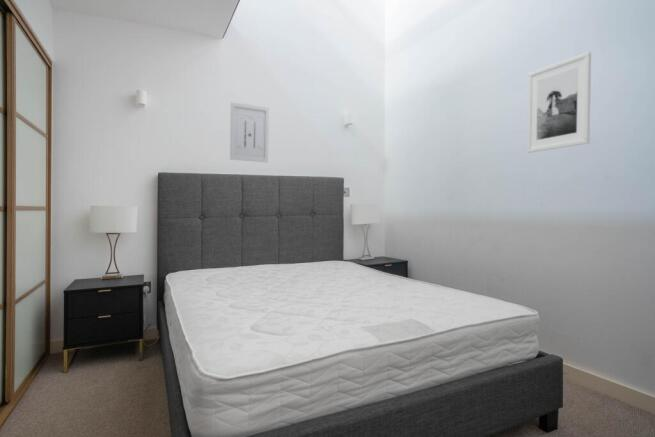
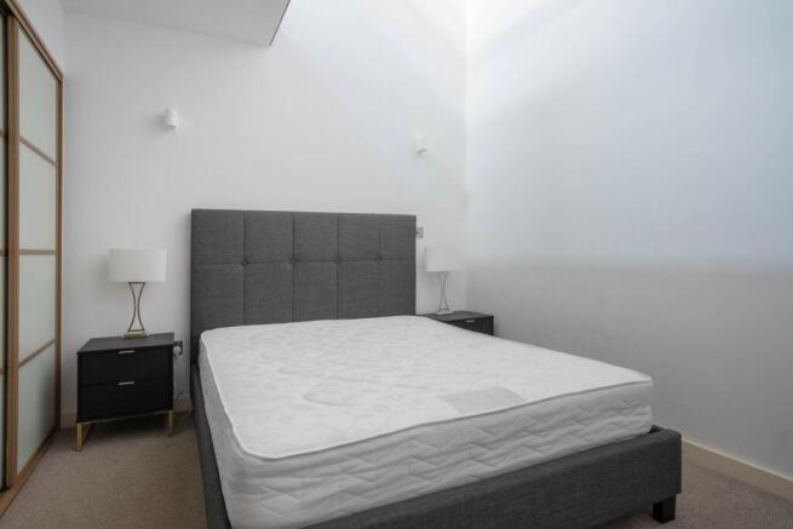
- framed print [526,51,592,154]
- wall art [229,101,270,164]
